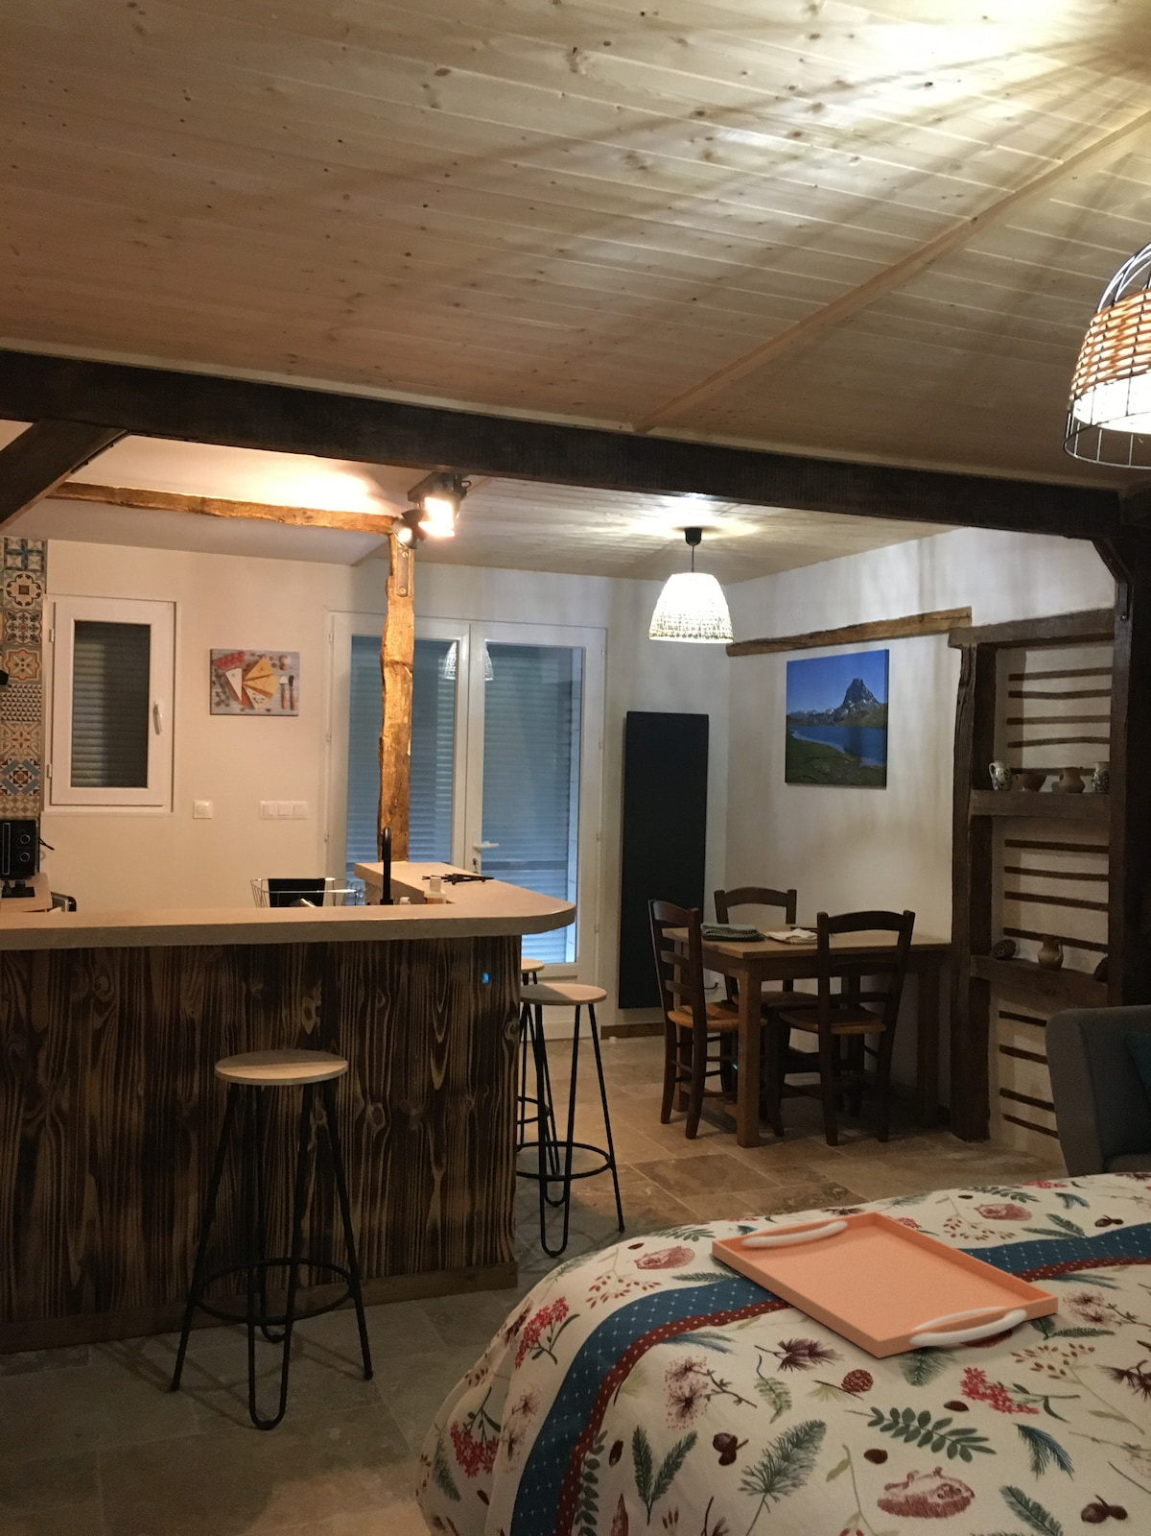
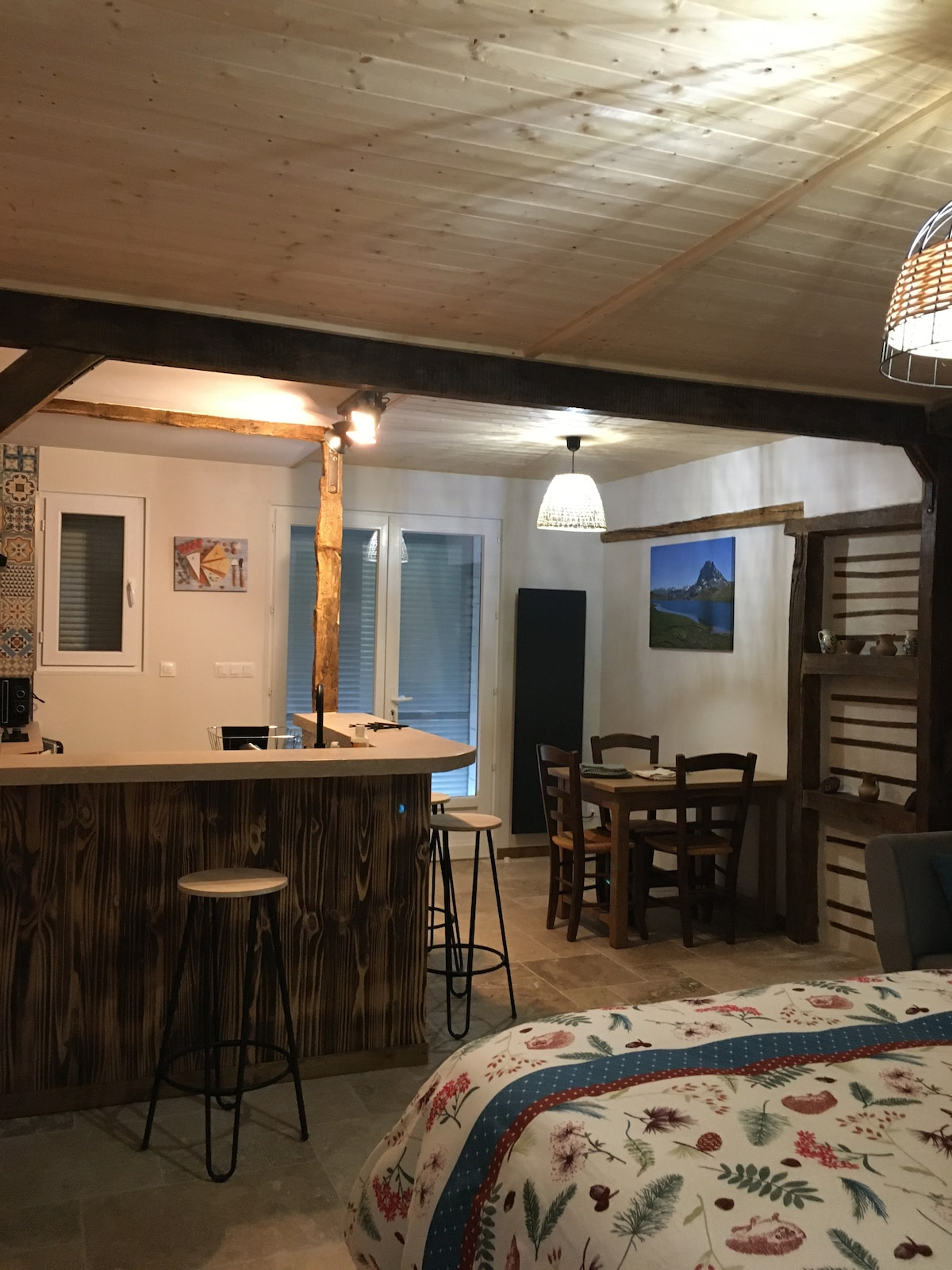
- serving tray [711,1209,1059,1359]
